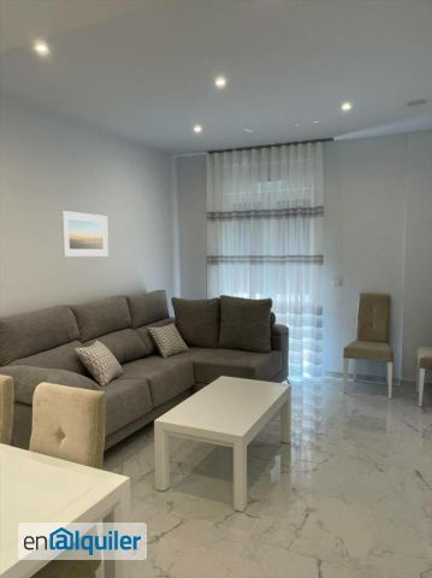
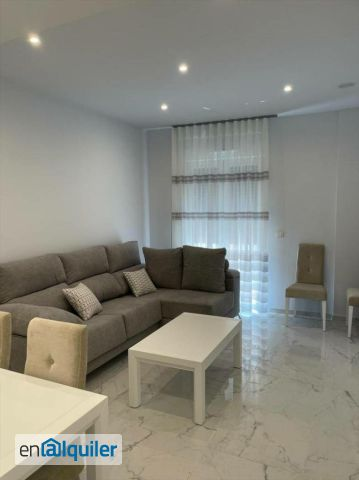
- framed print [60,210,110,258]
